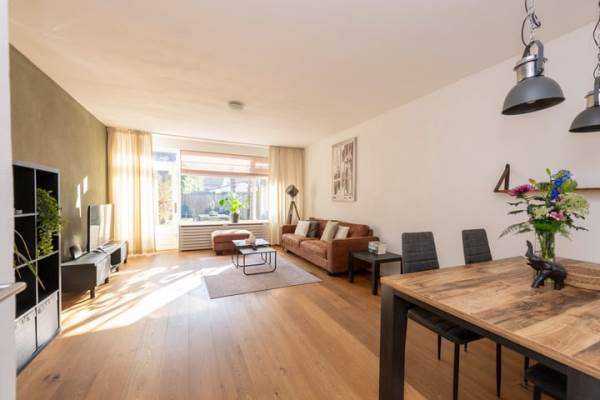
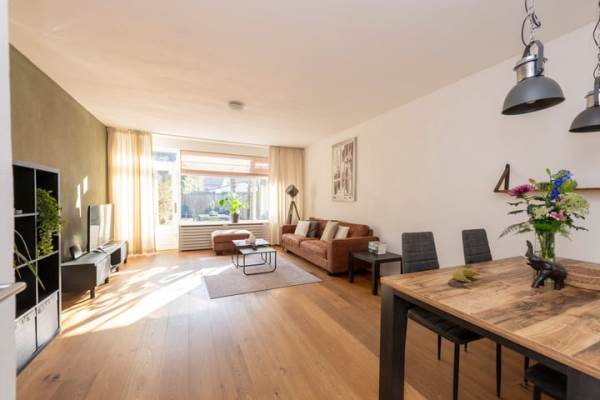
+ fruit [452,268,481,286]
